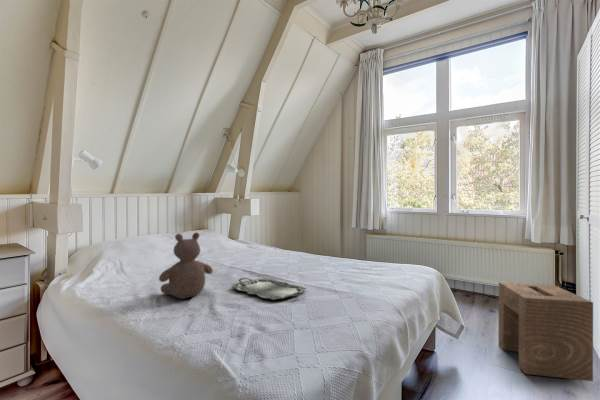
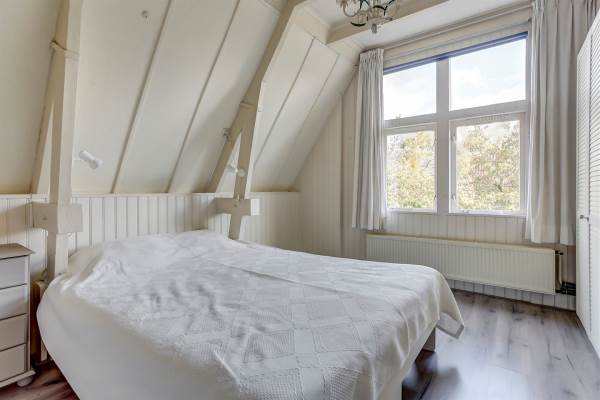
- bear [158,231,214,300]
- serving tray [231,277,307,301]
- stool [497,281,594,382]
